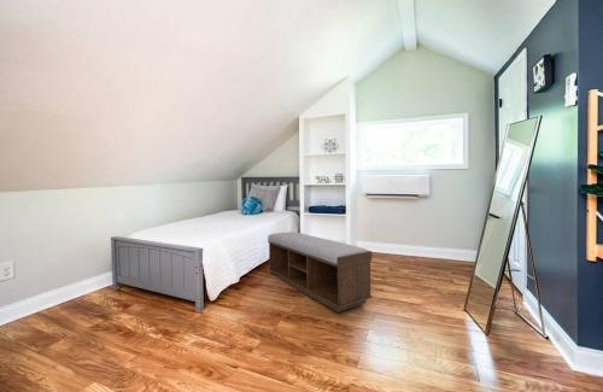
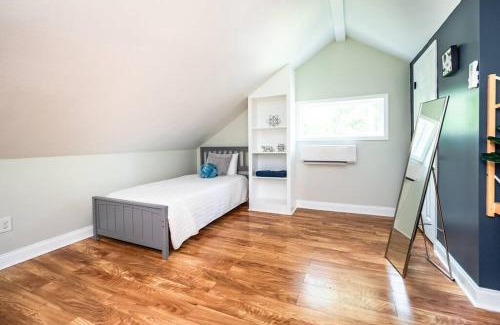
- bench [267,230,374,314]
